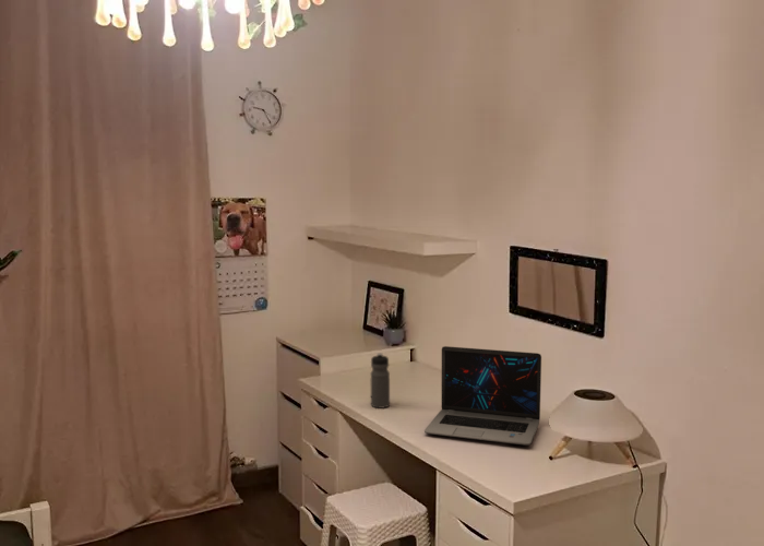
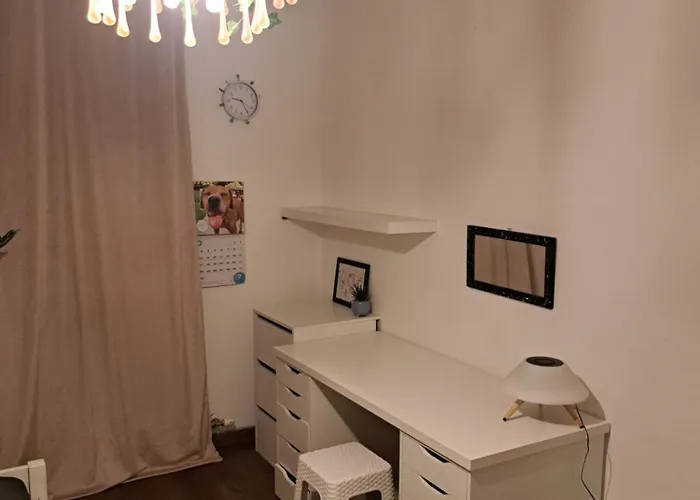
- laptop [423,345,542,447]
- water bottle [369,352,391,410]
